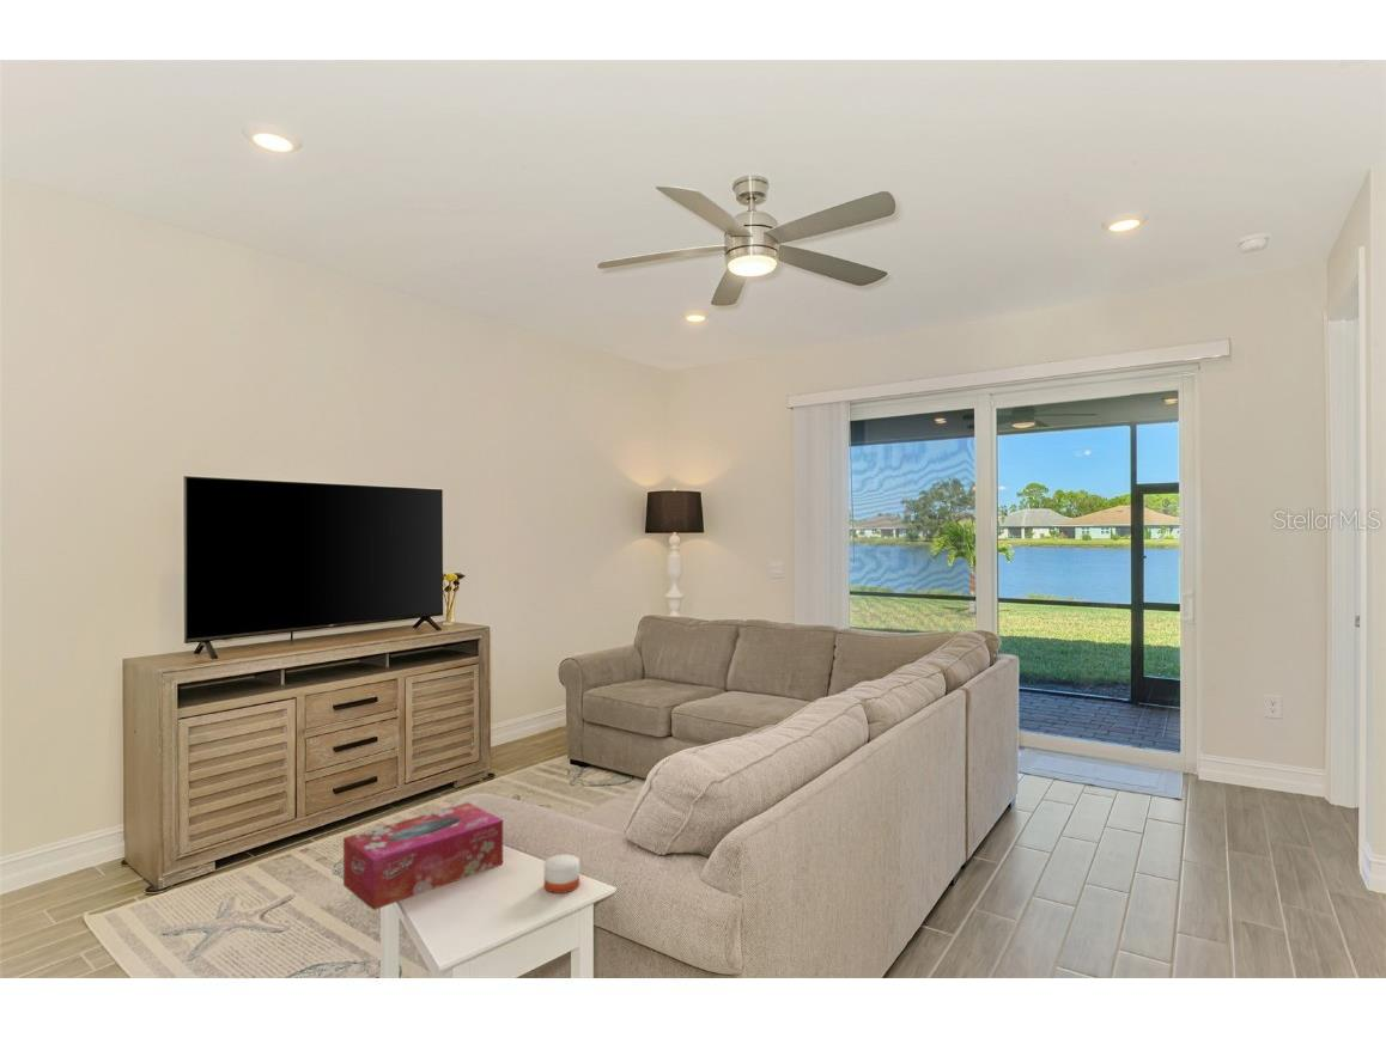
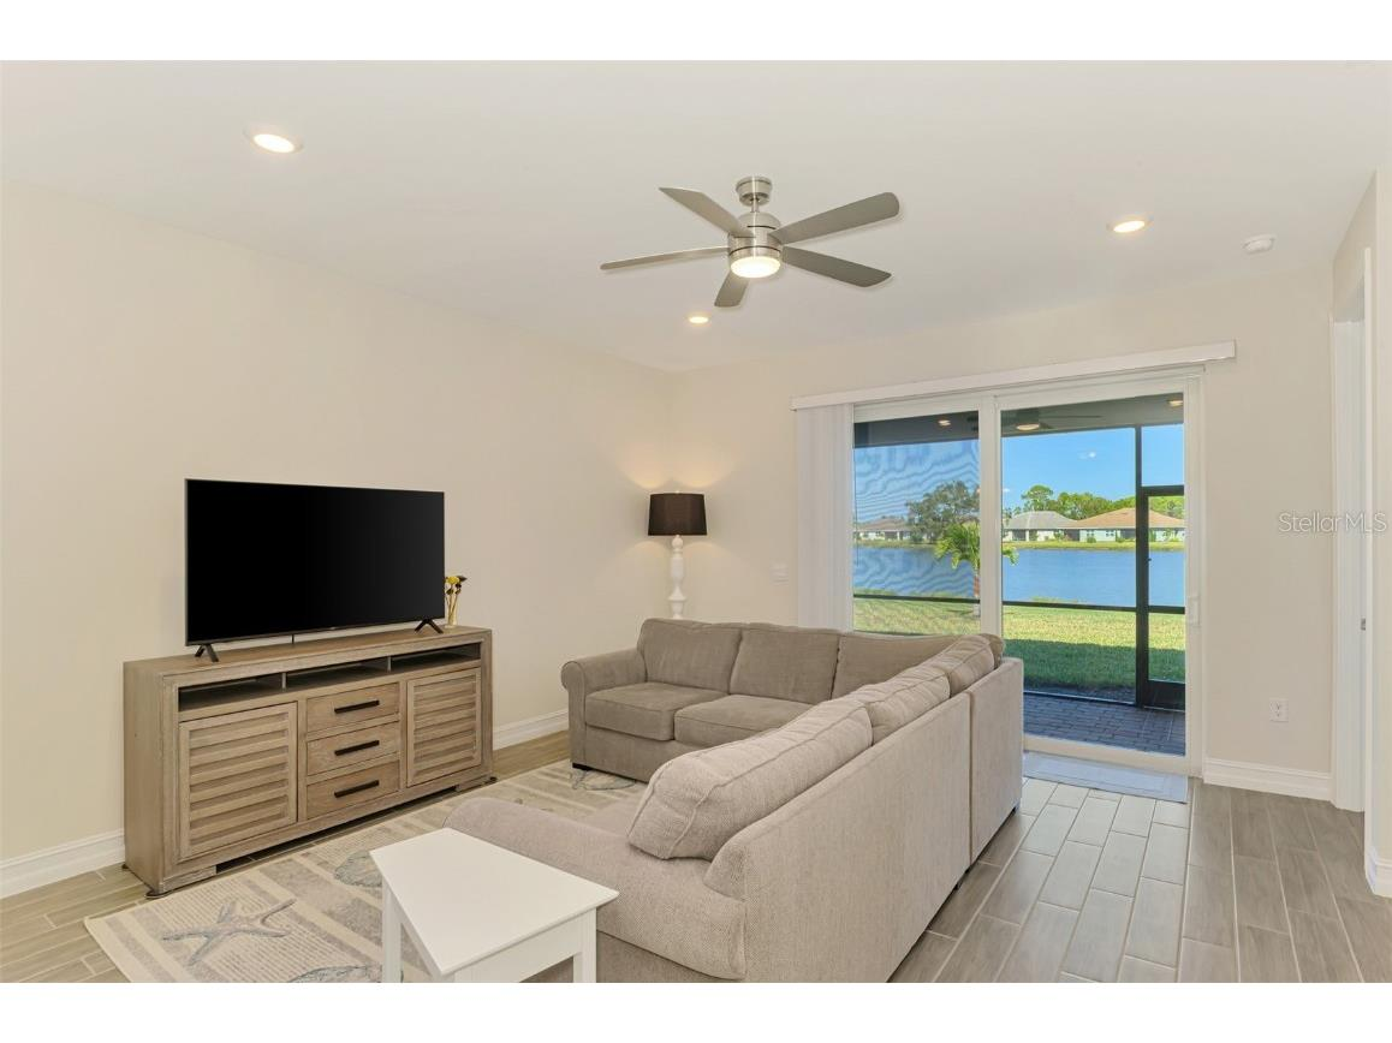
- candle [543,847,580,894]
- tissue box [342,801,504,911]
